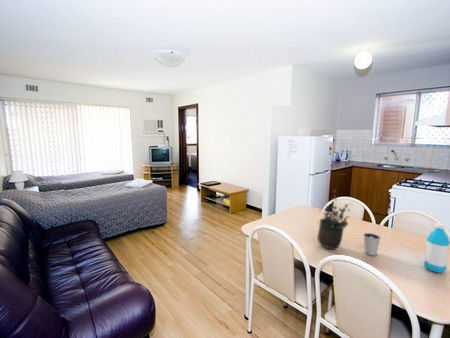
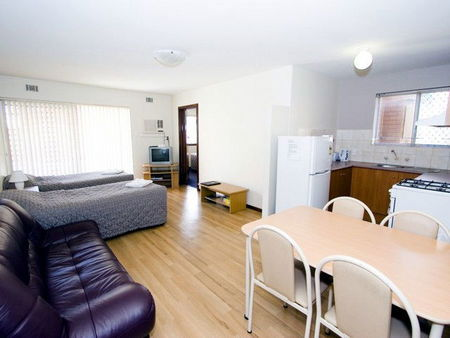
- dixie cup [363,232,382,256]
- water bottle [423,222,450,274]
- potted plant [316,189,354,251]
